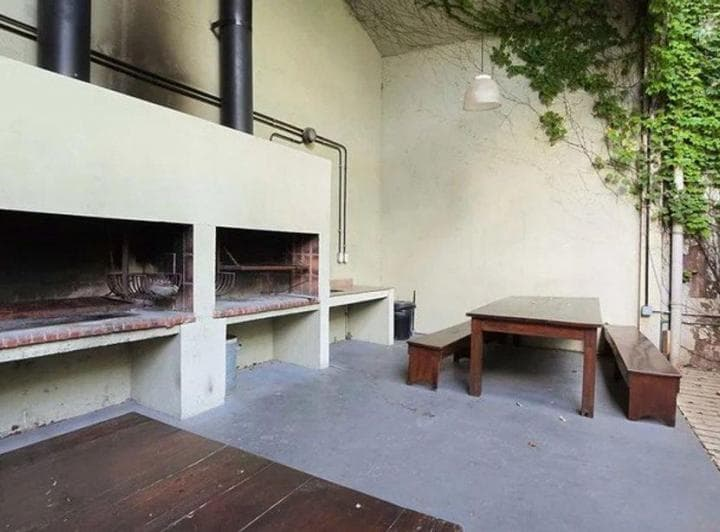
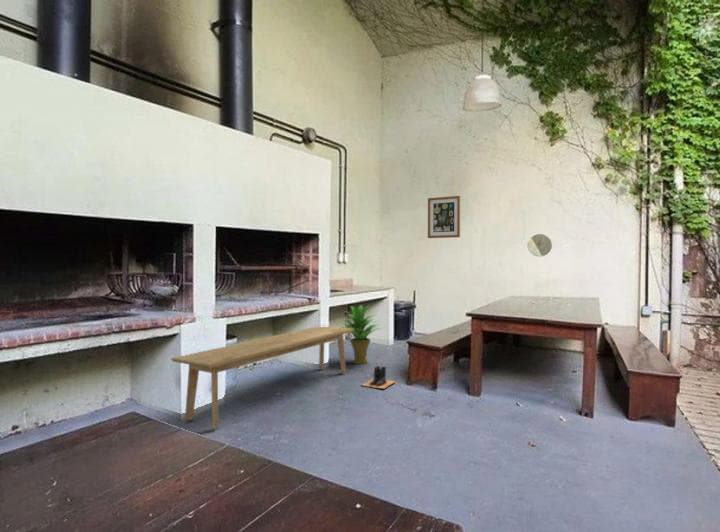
+ potted plant [341,304,384,365]
+ boots [361,365,397,390]
+ bench [170,325,354,429]
+ decorative plate [526,233,553,258]
+ wall art [427,195,461,239]
